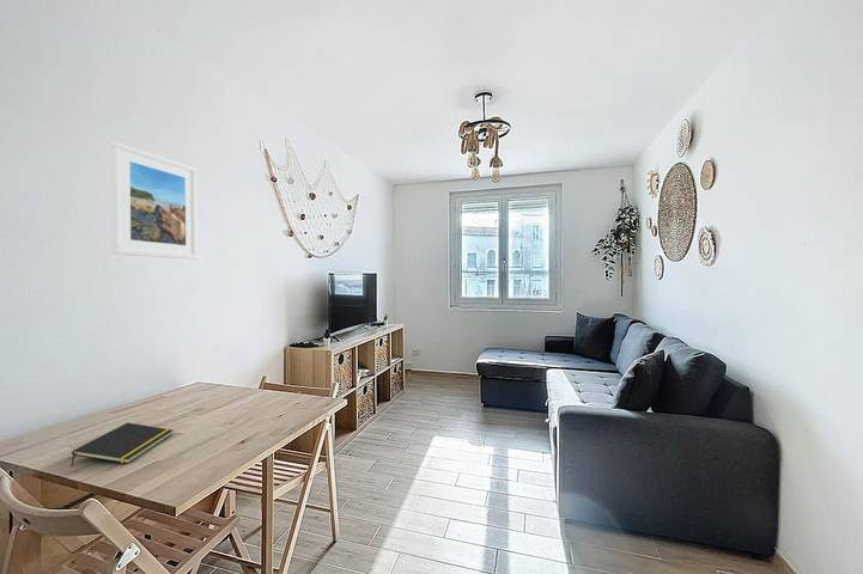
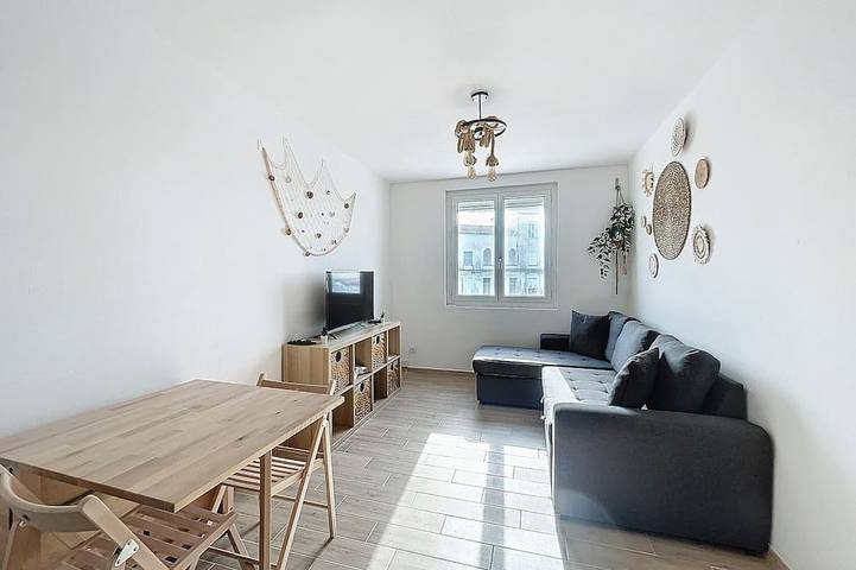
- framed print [110,140,199,261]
- notepad [69,422,174,468]
